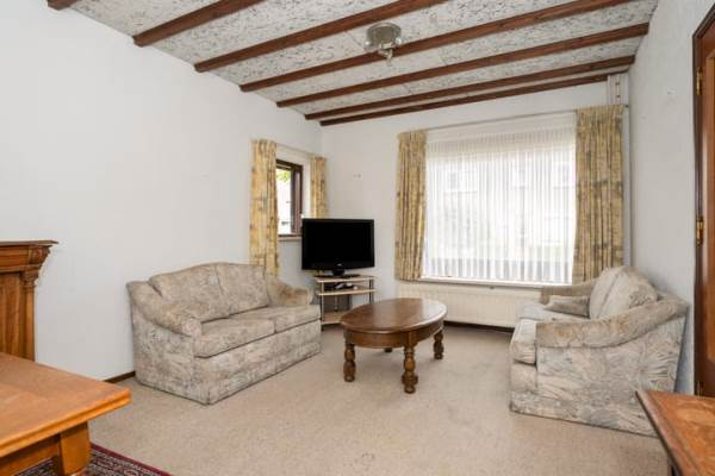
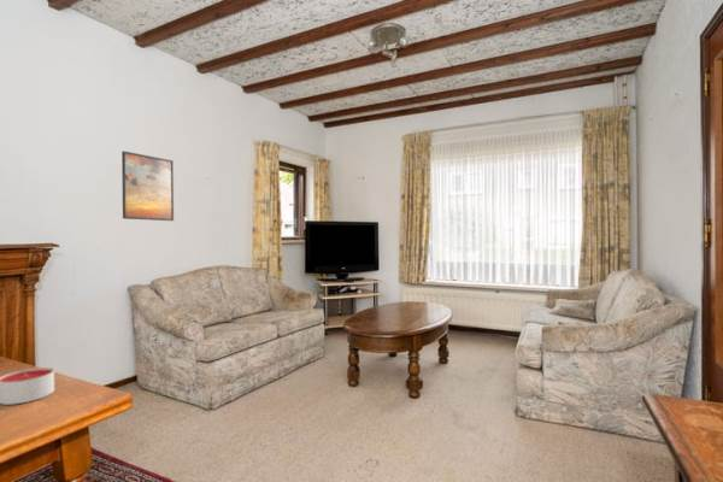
+ candle [0,366,55,406]
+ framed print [120,149,175,222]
